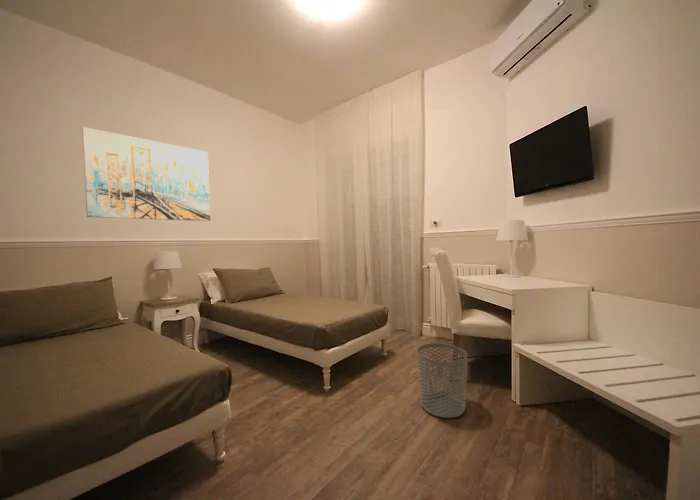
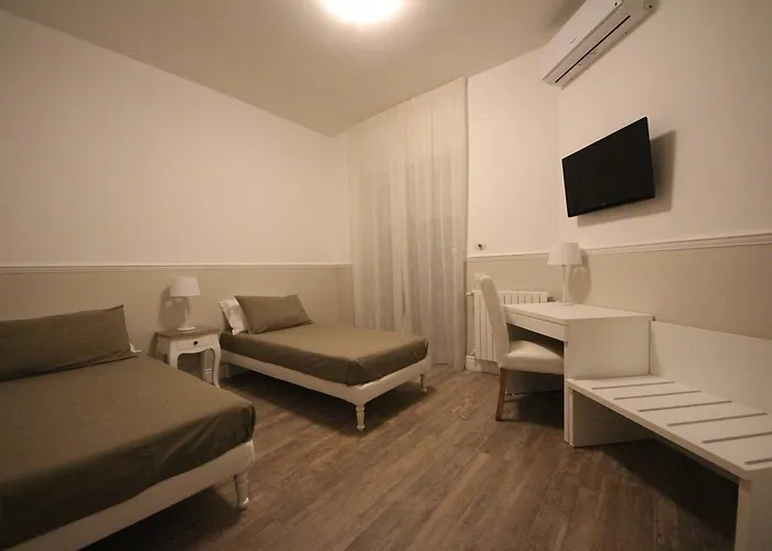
- waste bin [417,342,468,419]
- wall art [81,126,211,222]
